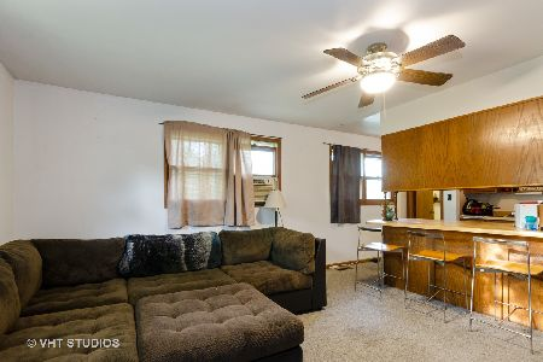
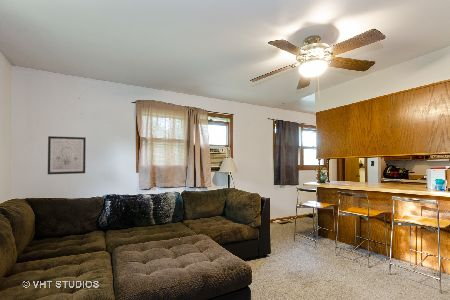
+ wall art [47,135,87,175]
